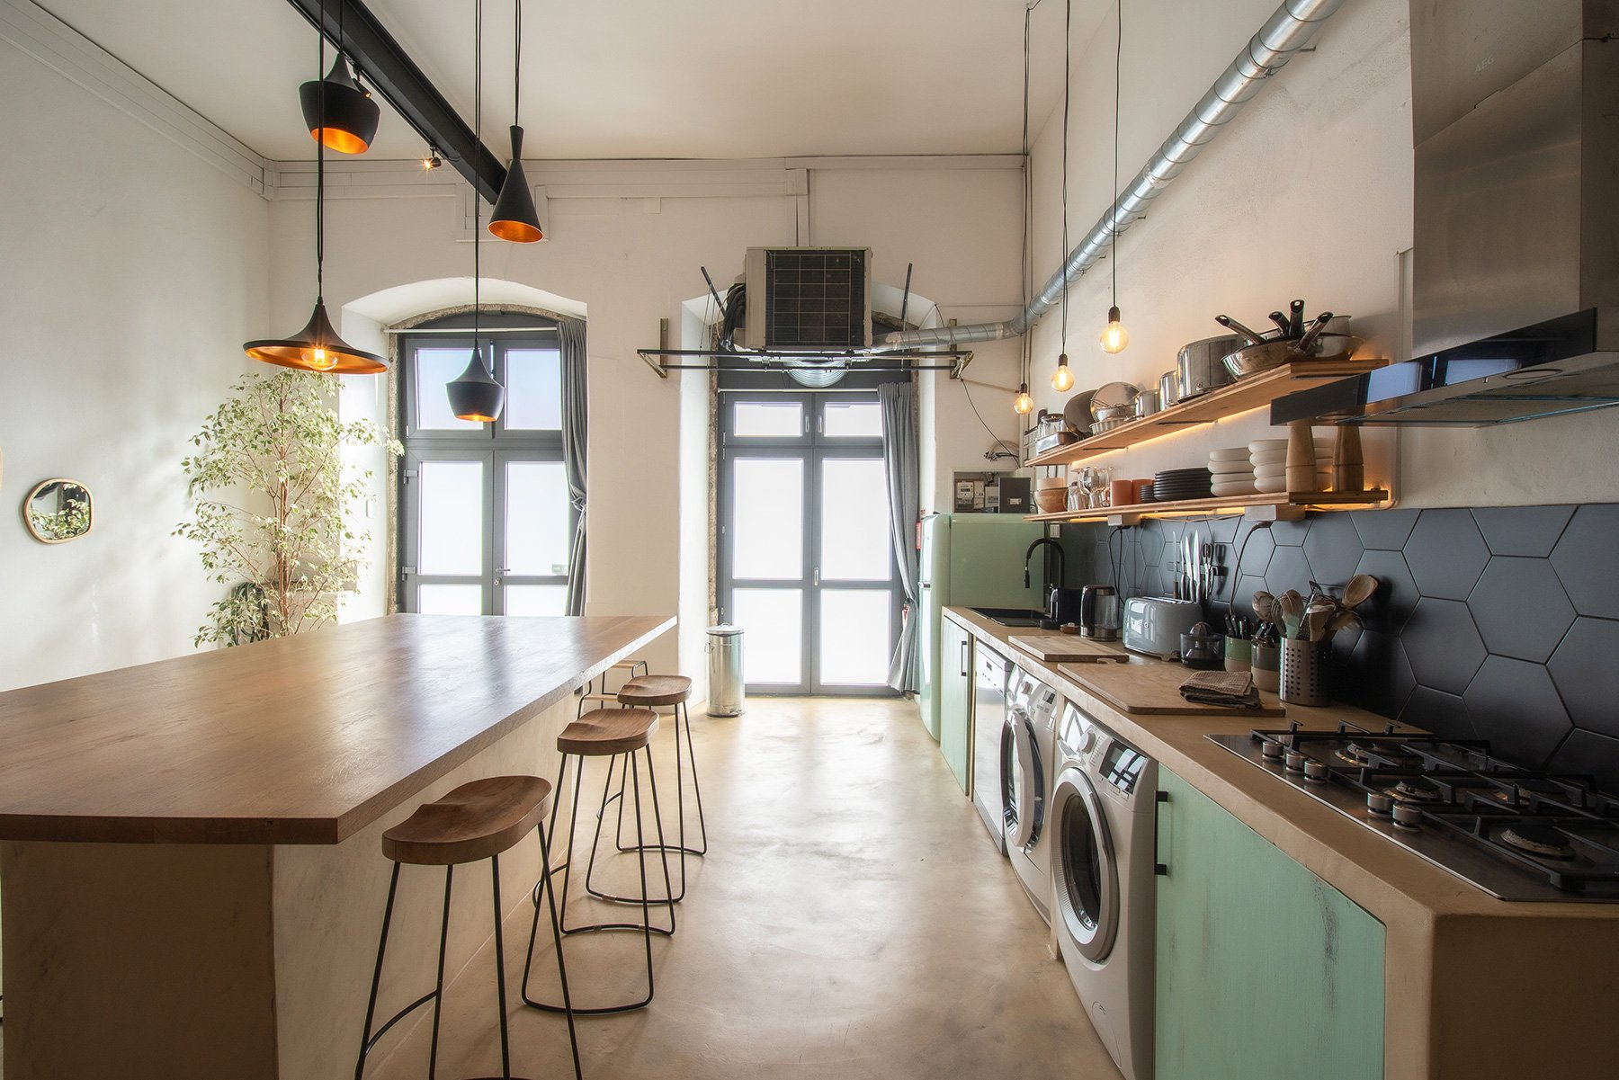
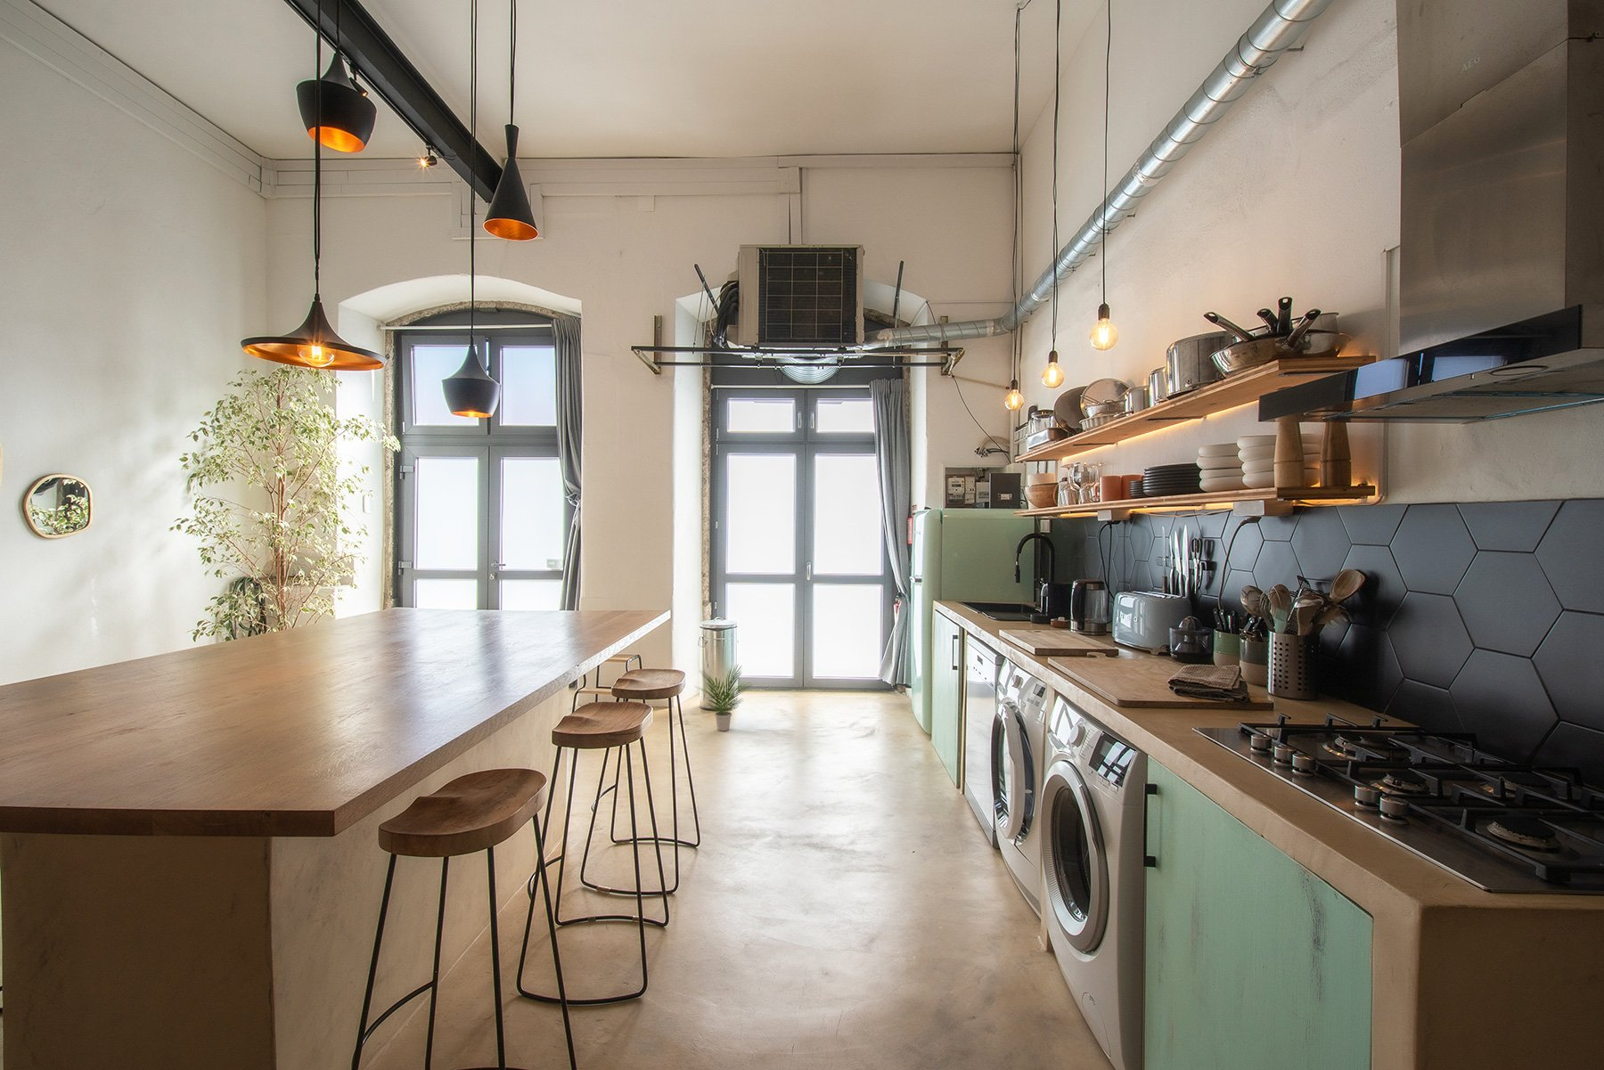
+ potted plant [694,663,754,732]
